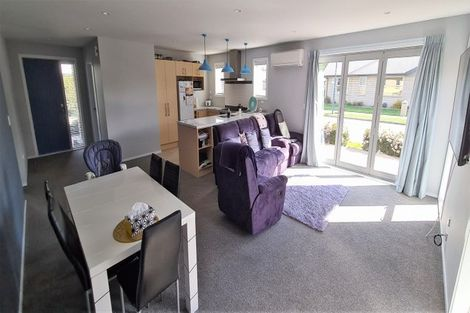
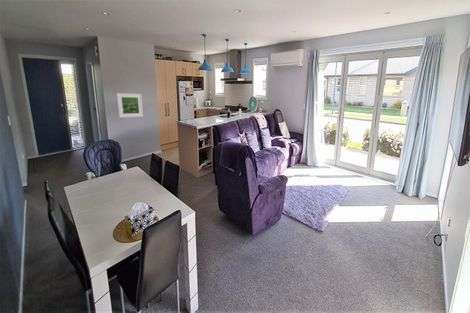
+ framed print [116,92,144,118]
